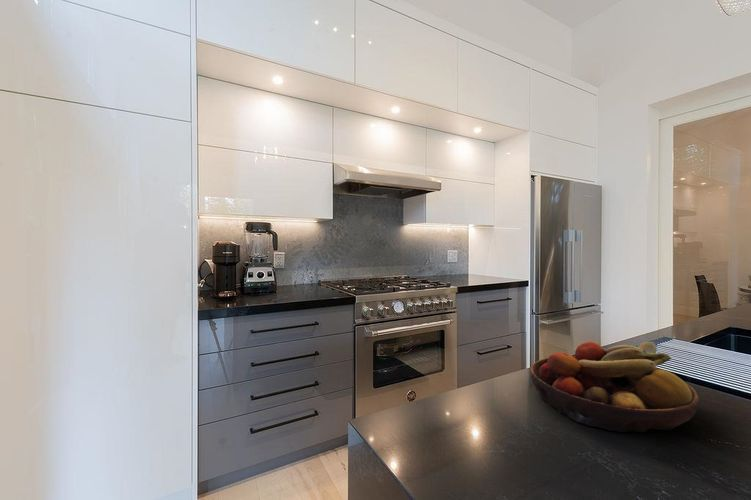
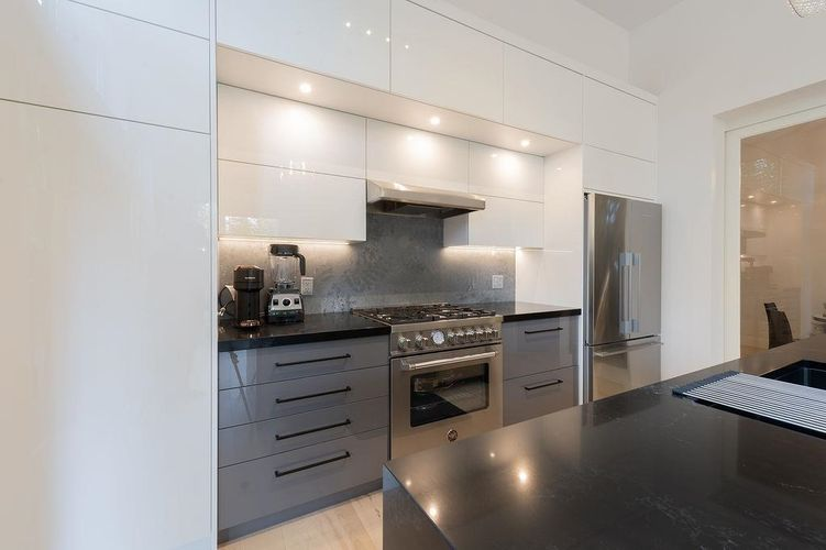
- fruit bowl [529,341,700,433]
